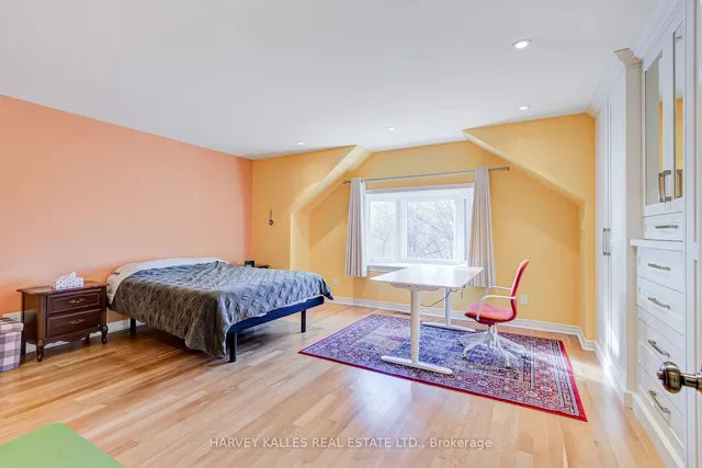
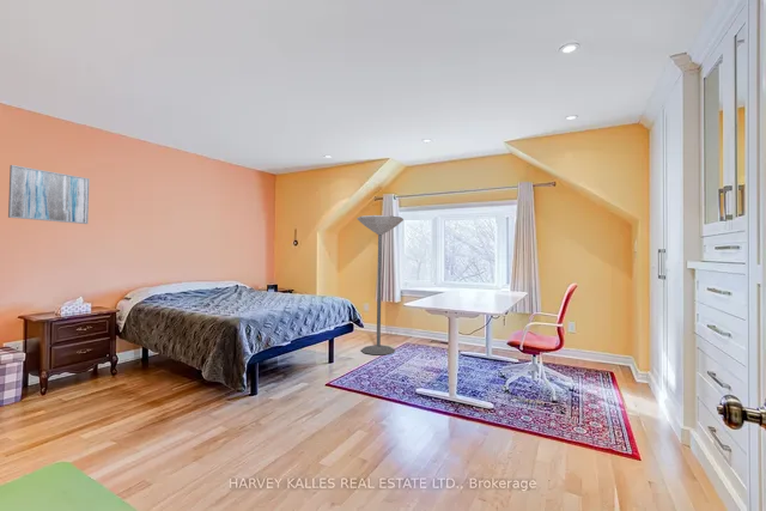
+ wall art [7,164,91,225]
+ floor lamp [355,214,405,355]
